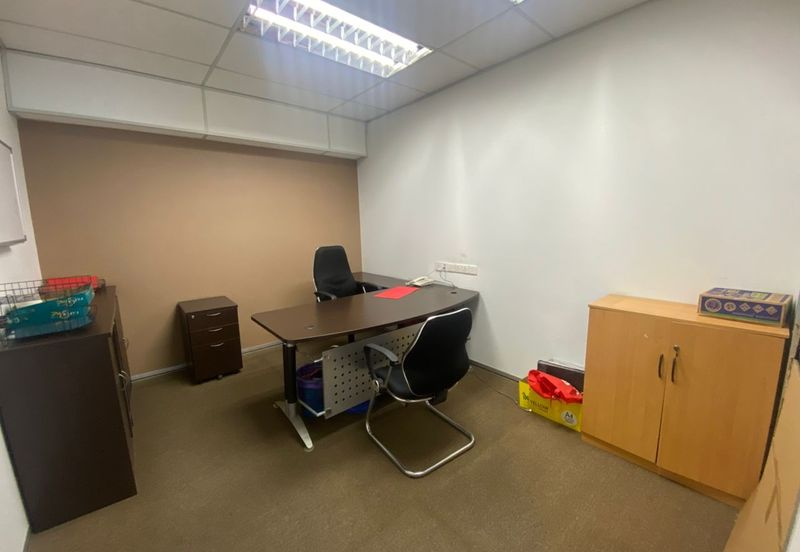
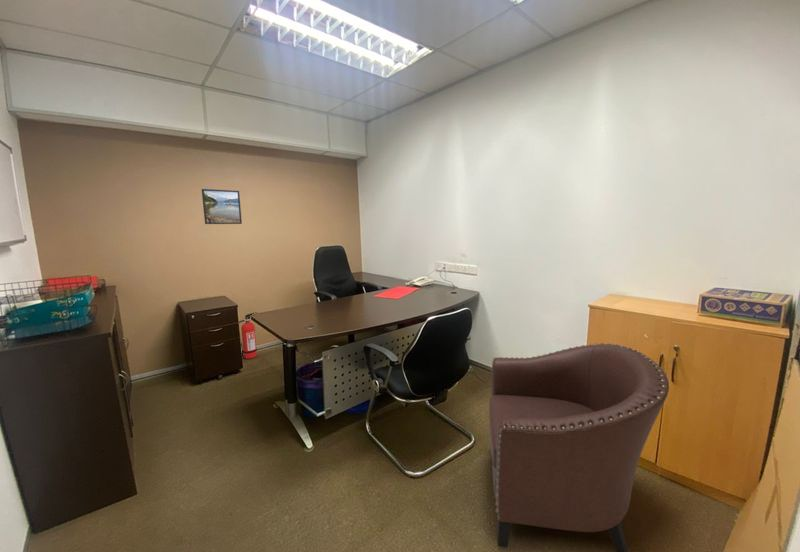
+ fire extinguisher [238,311,258,360]
+ chair [488,342,670,552]
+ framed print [201,188,243,225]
